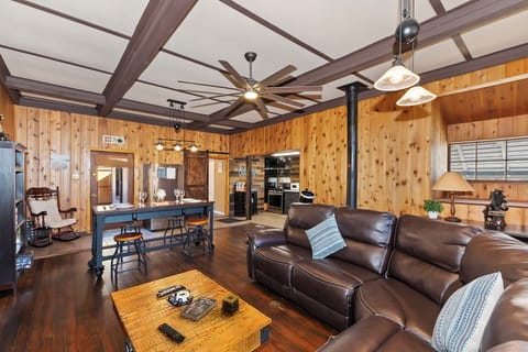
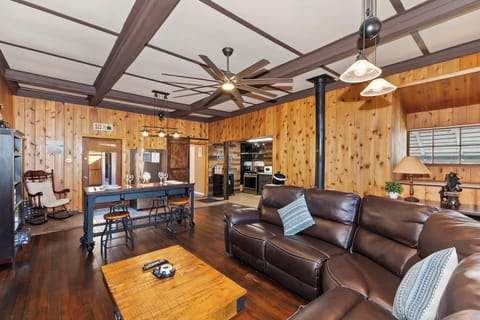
- book [179,295,218,322]
- candle [220,293,240,317]
- remote control [157,322,187,344]
